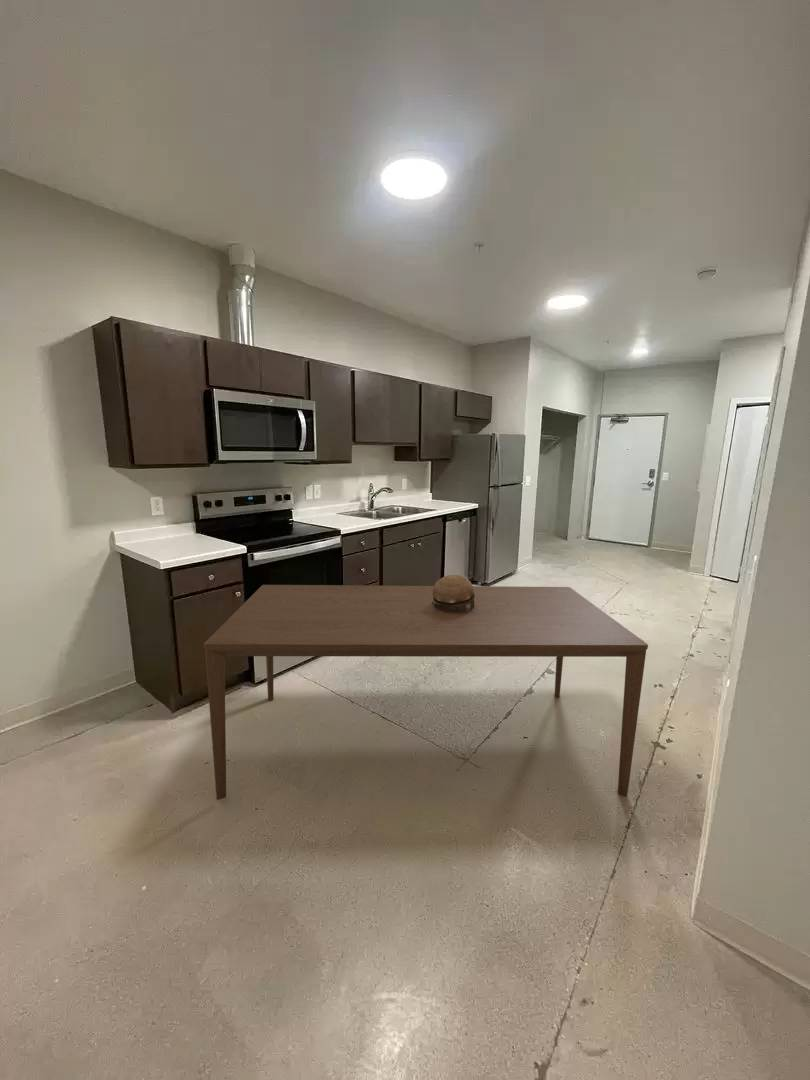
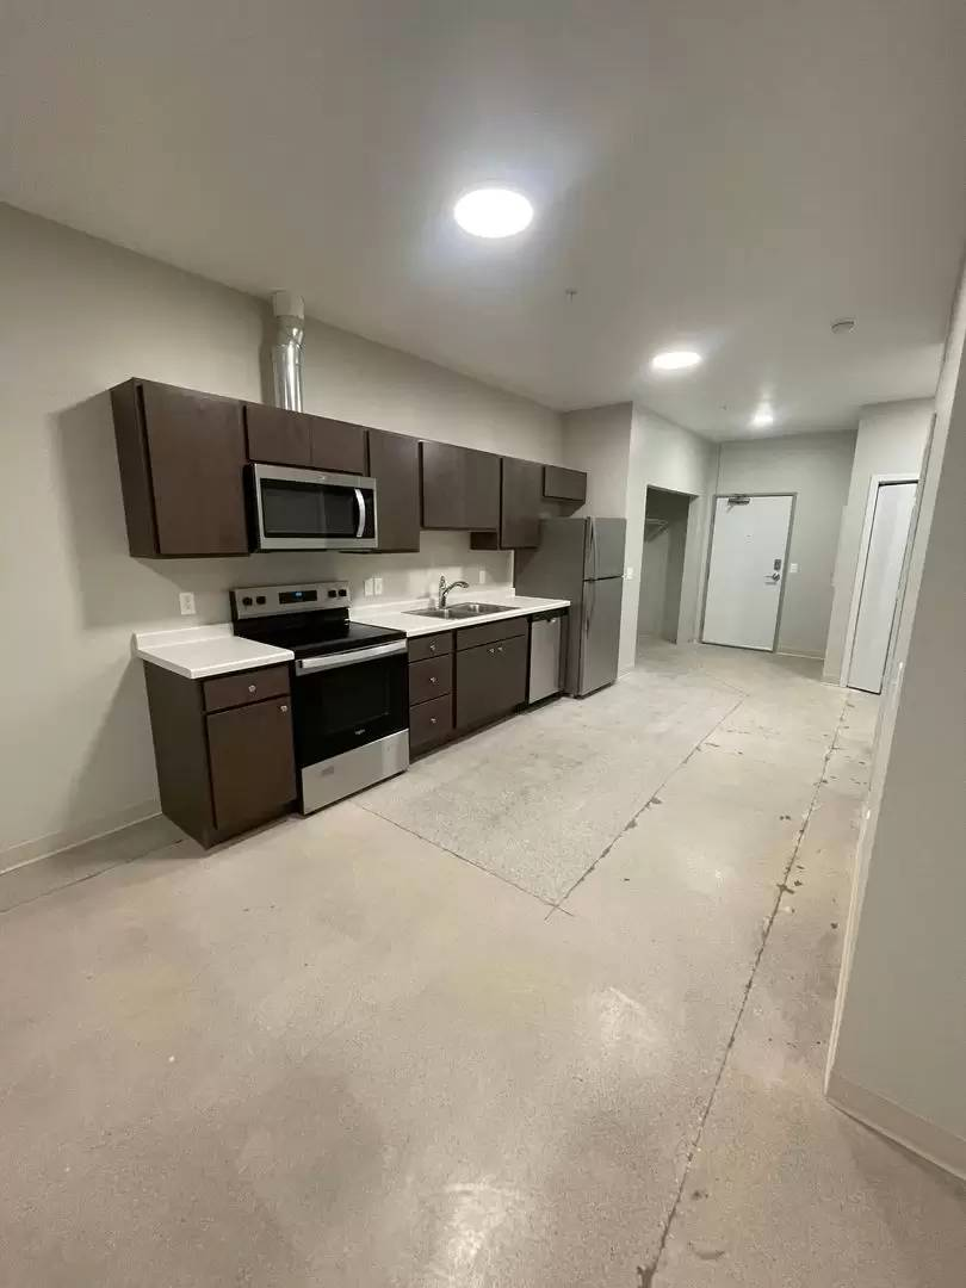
- decorative bowl [432,574,475,612]
- dining table [203,584,649,801]
